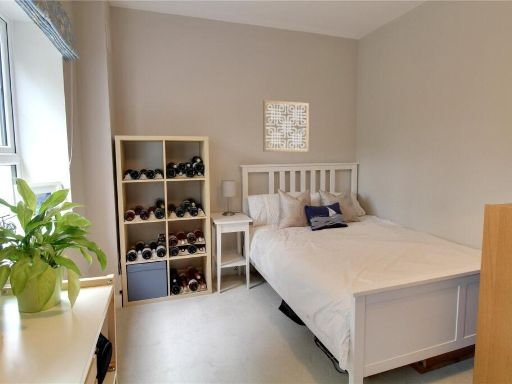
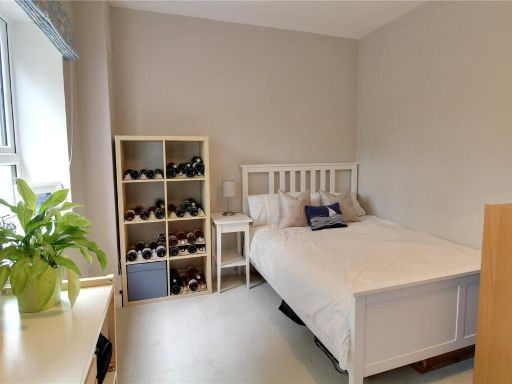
- wall art [262,99,310,153]
